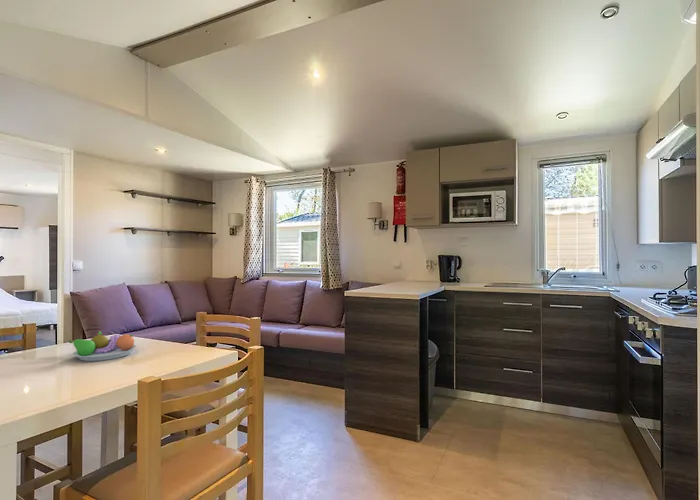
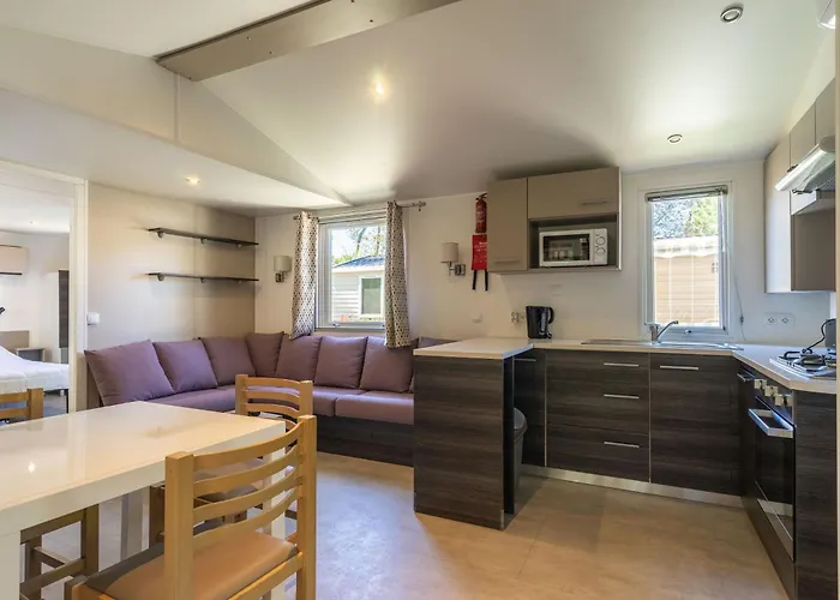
- fruit bowl [68,330,137,362]
